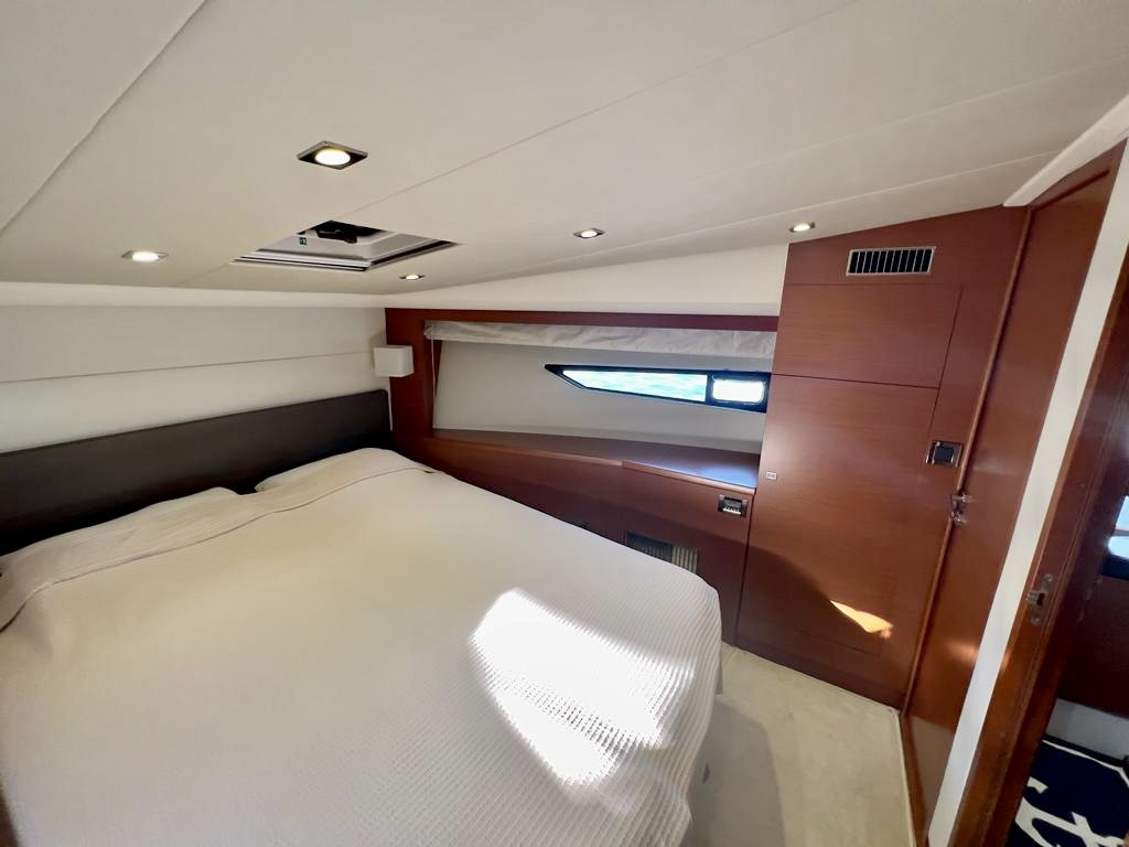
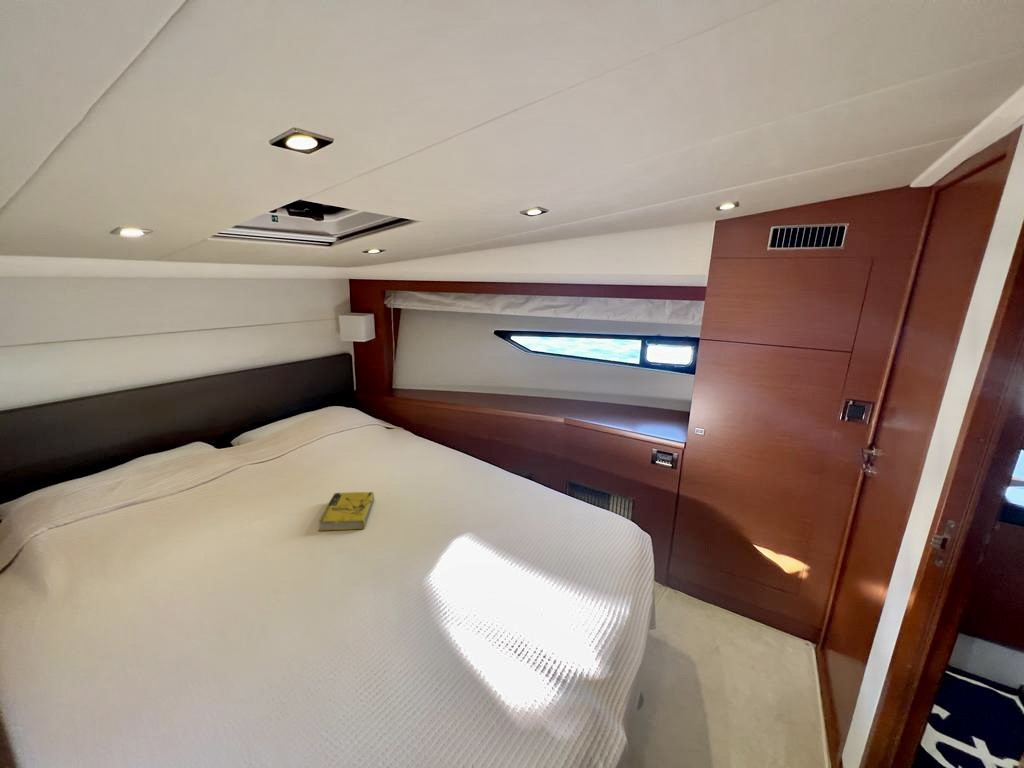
+ book [318,491,375,532]
